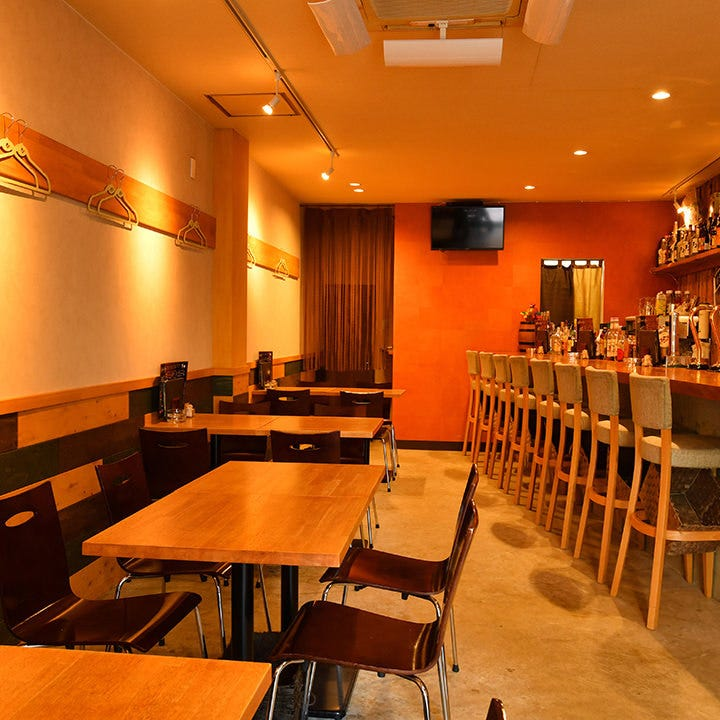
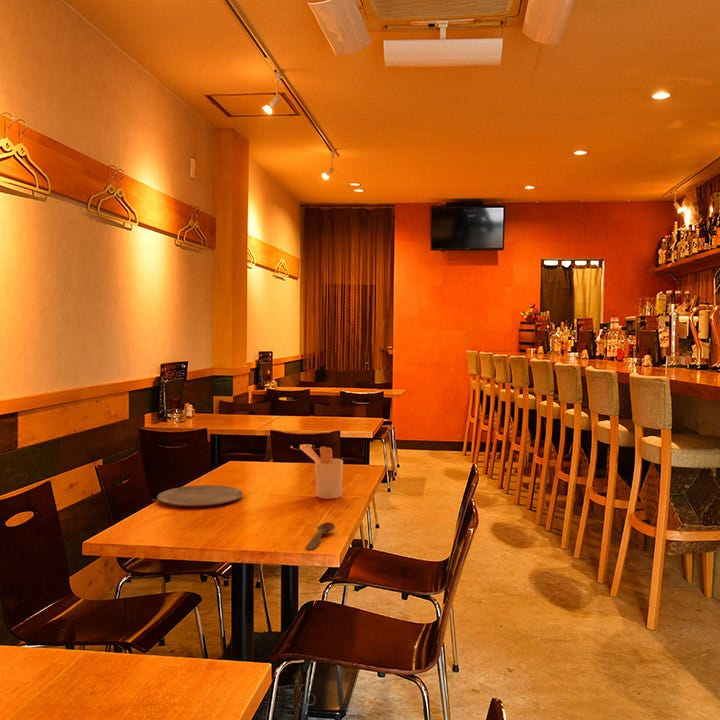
+ utensil holder [299,443,344,500]
+ spoon [305,521,336,551]
+ plate [156,484,244,507]
